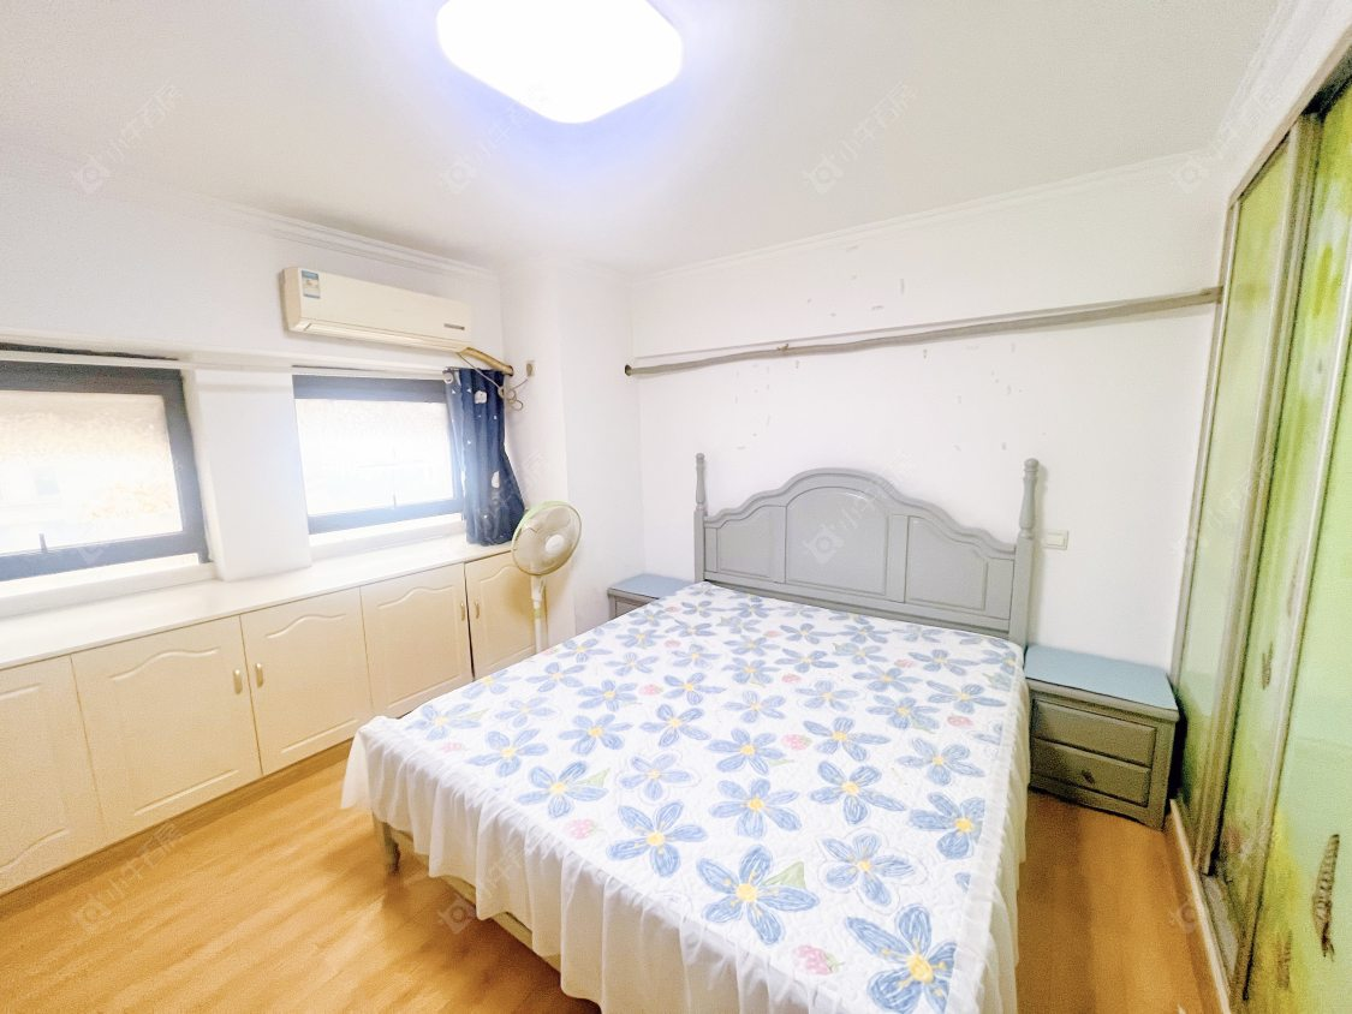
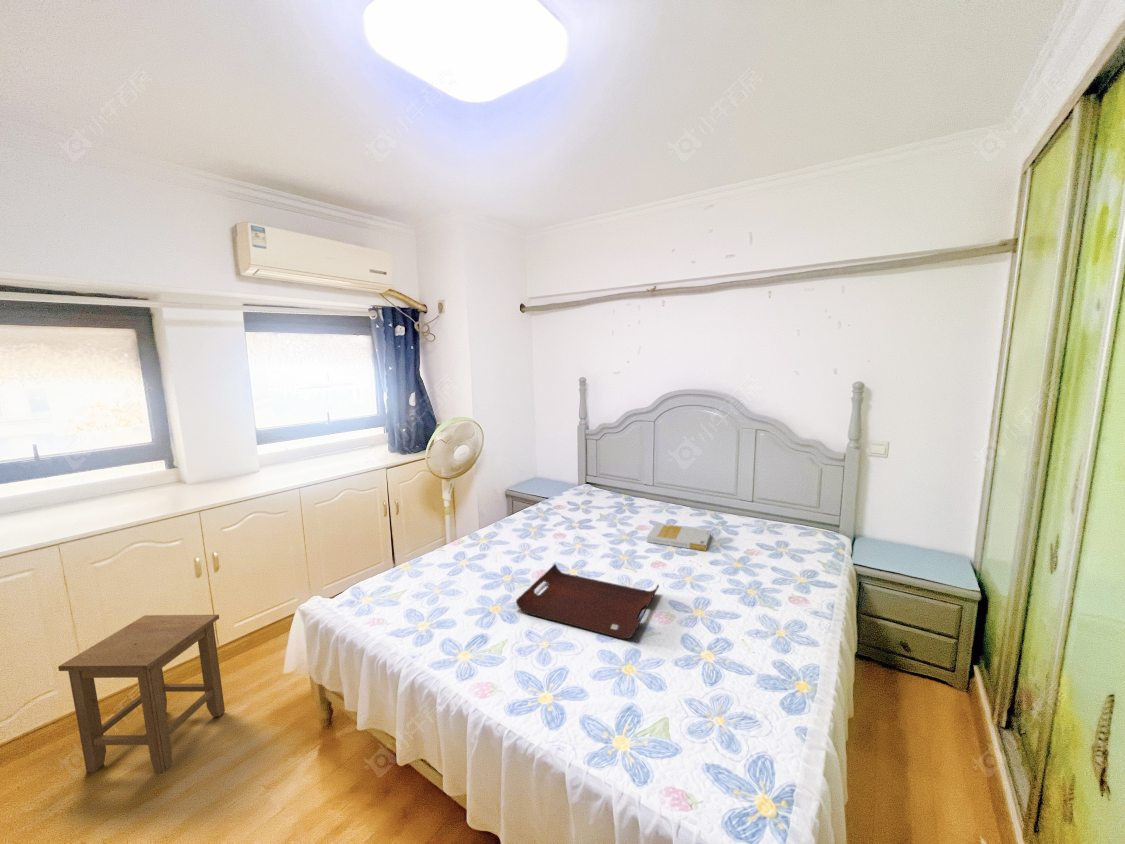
+ serving tray [515,563,660,640]
+ book [646,522,712,552]
+ stool [57,614,226,774]
